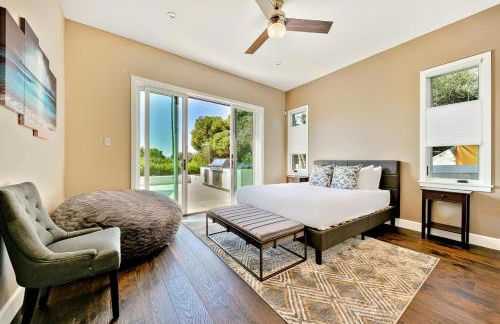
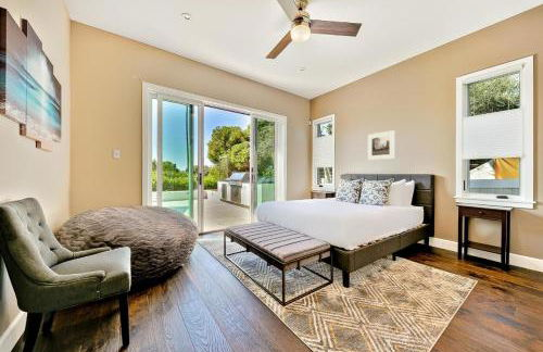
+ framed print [367,129,395,161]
